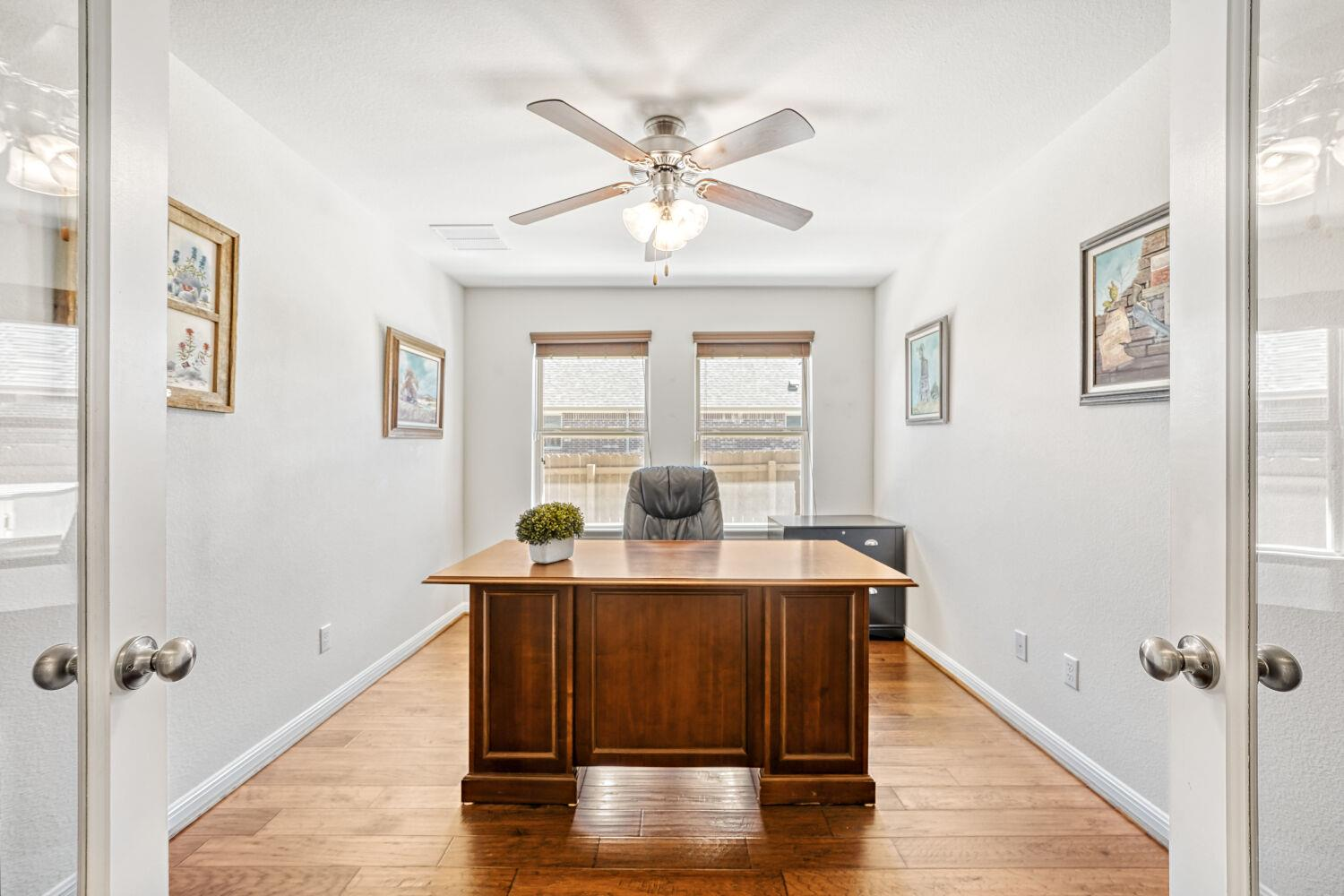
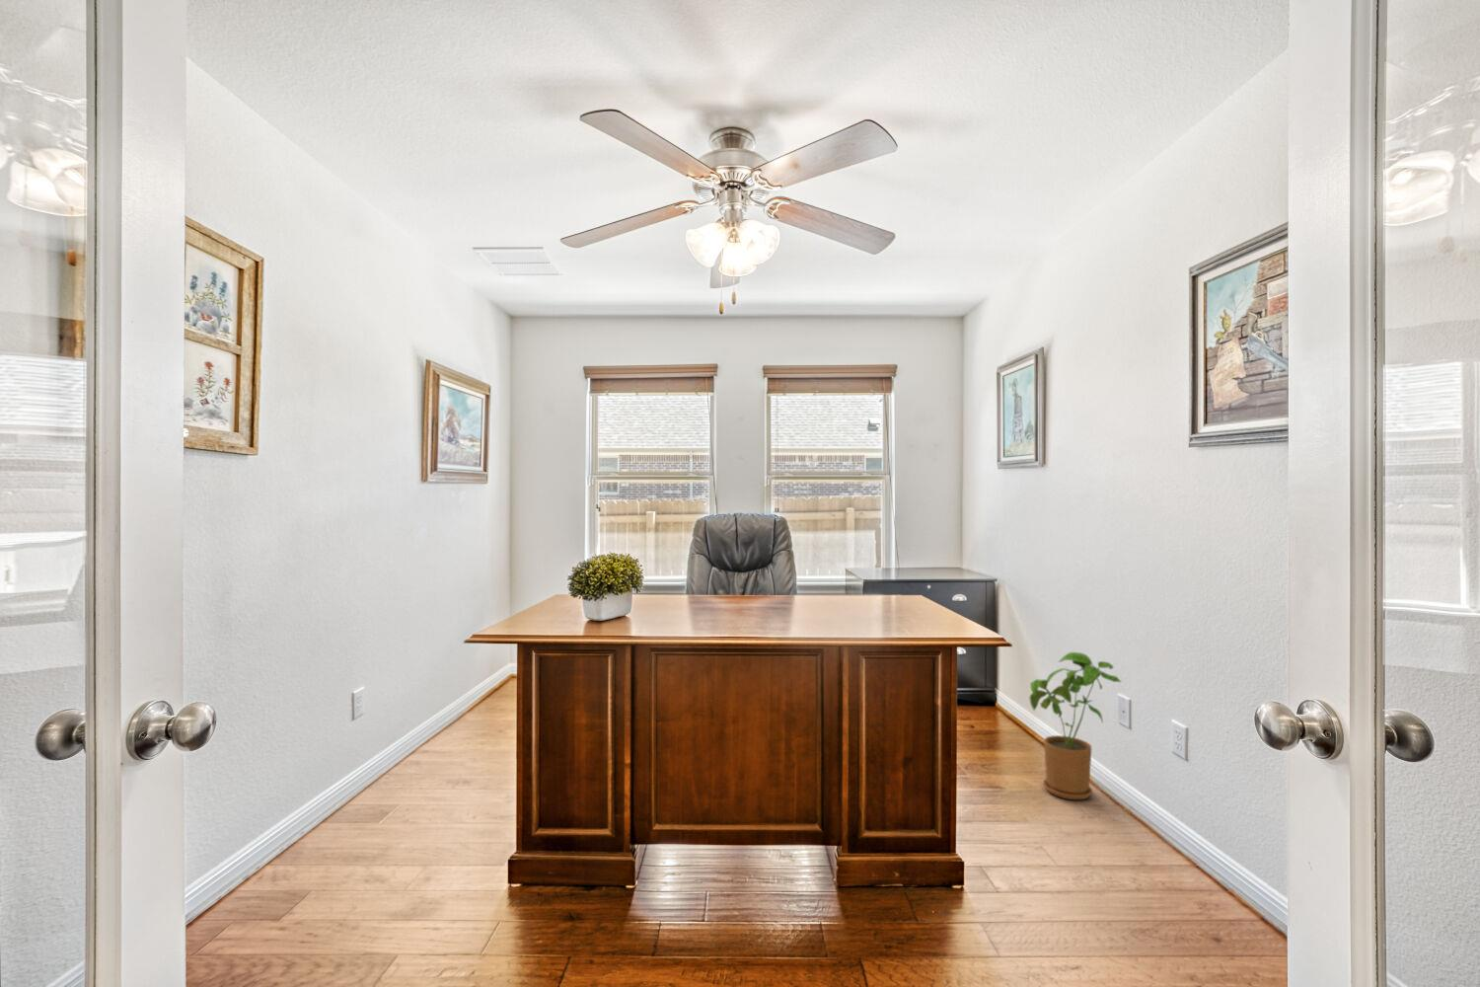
+ house plant [1030,651,1122,801]
